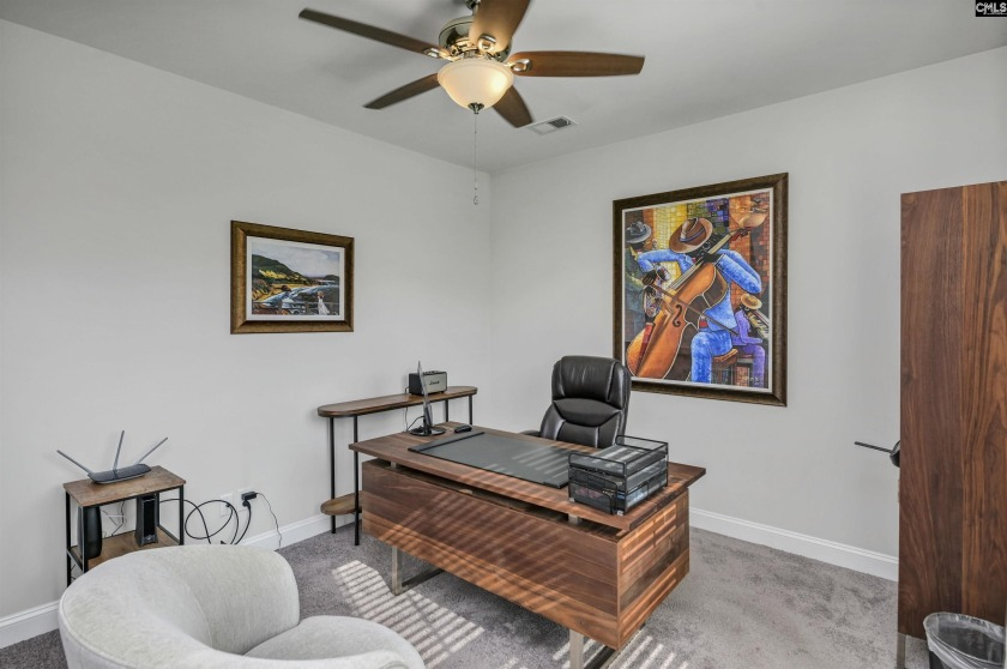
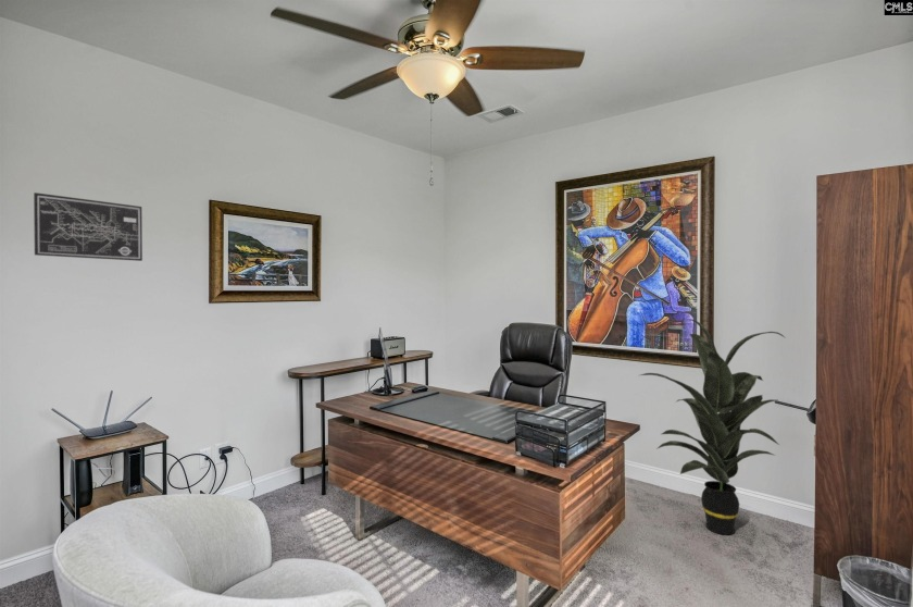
+ wall art [33,191,143,262]
+ indoor plant [639,318,787,536]
